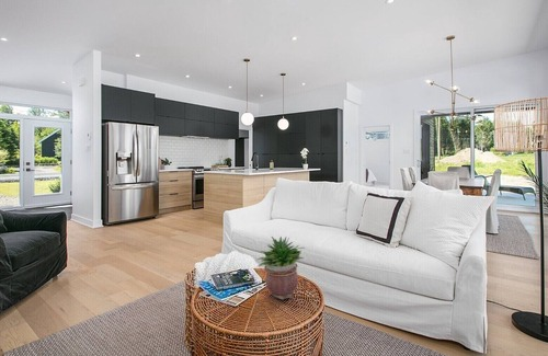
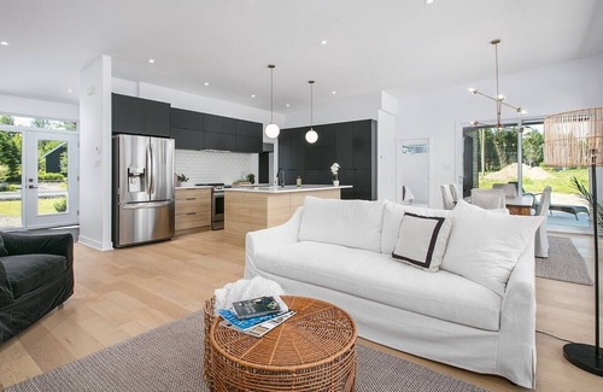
- potted plant [256,236,306,301]
